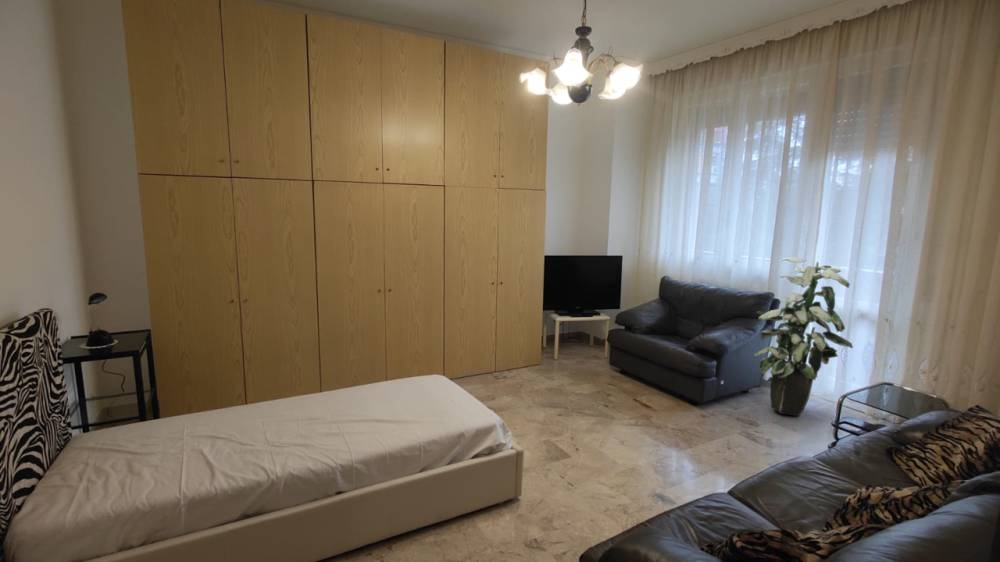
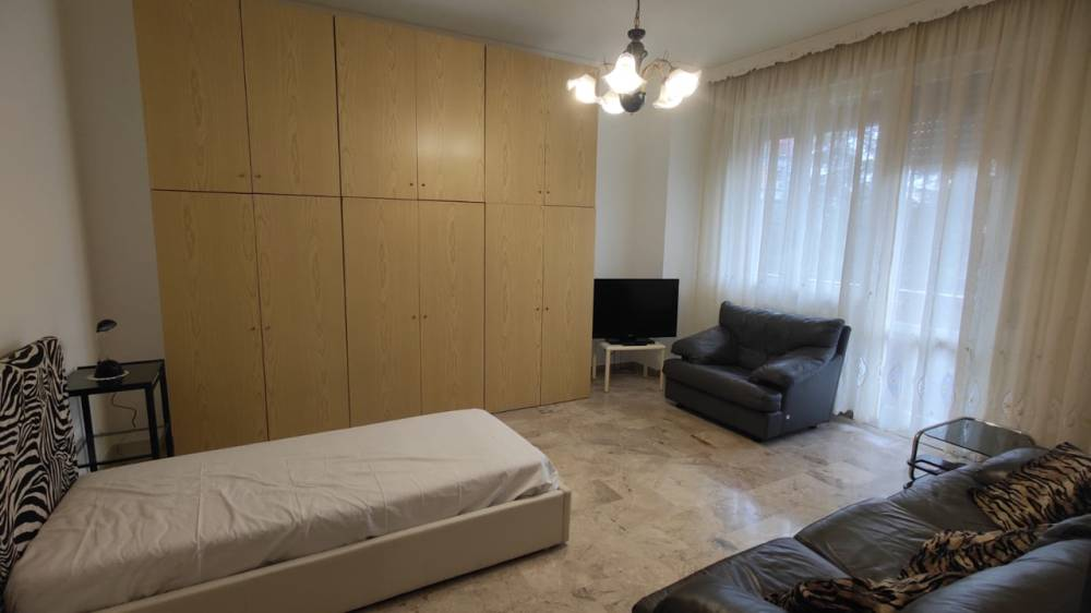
- indoor plant [753,256,854,417]
